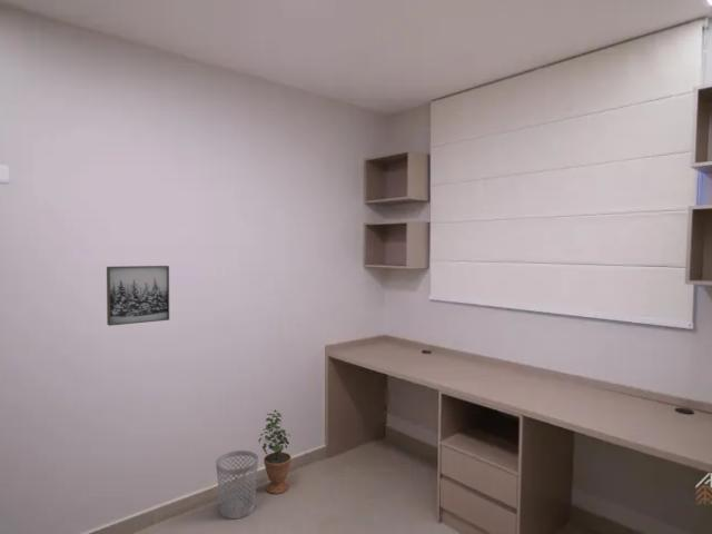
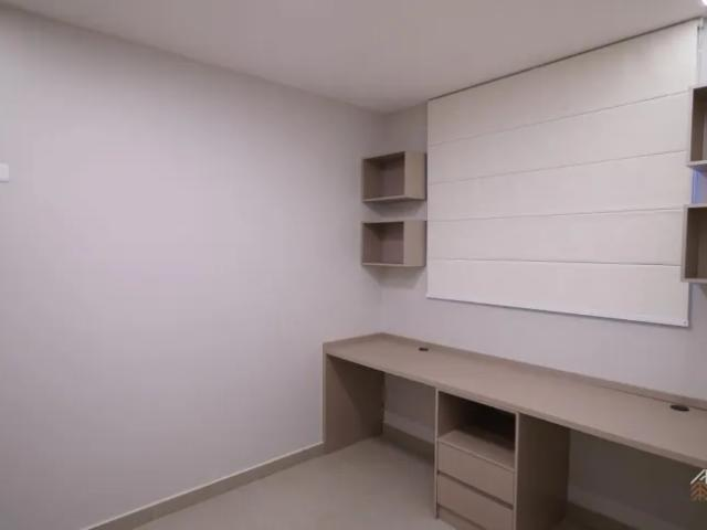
- potted plant [258,408,293,495]
- wall art [106,265,170,327]
- wastebasket [215,449,259,520]
